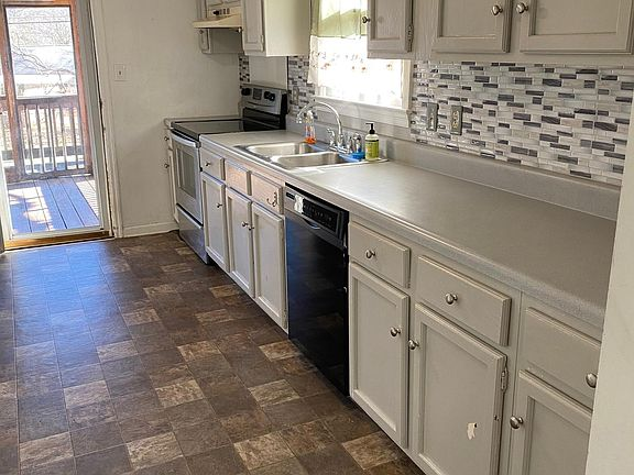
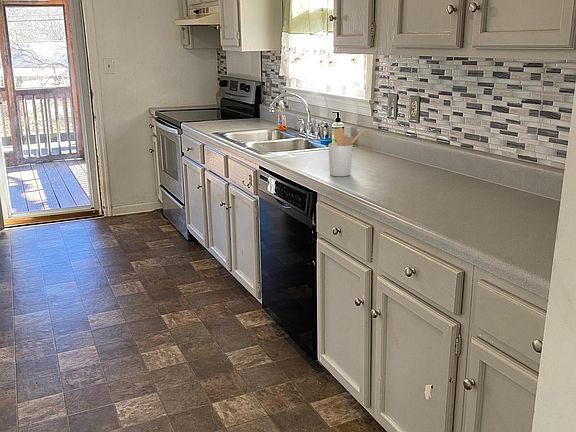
+ utensil holder [327,127,365,177]
